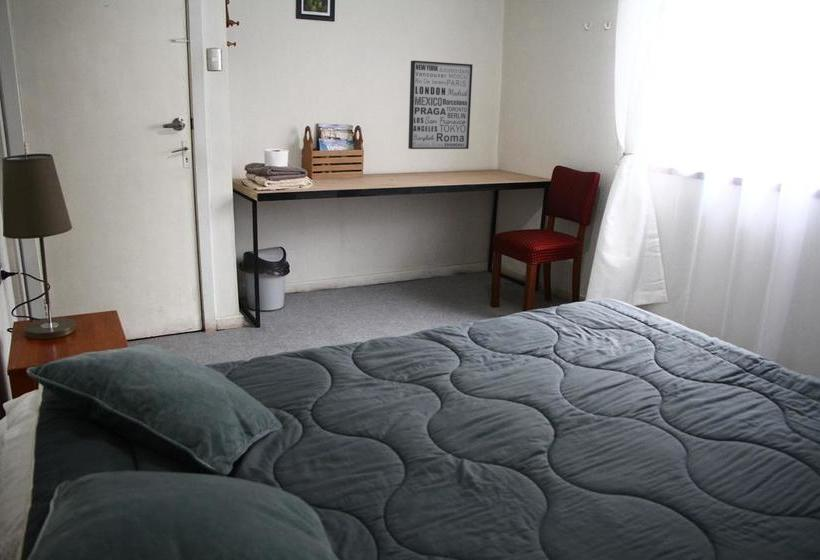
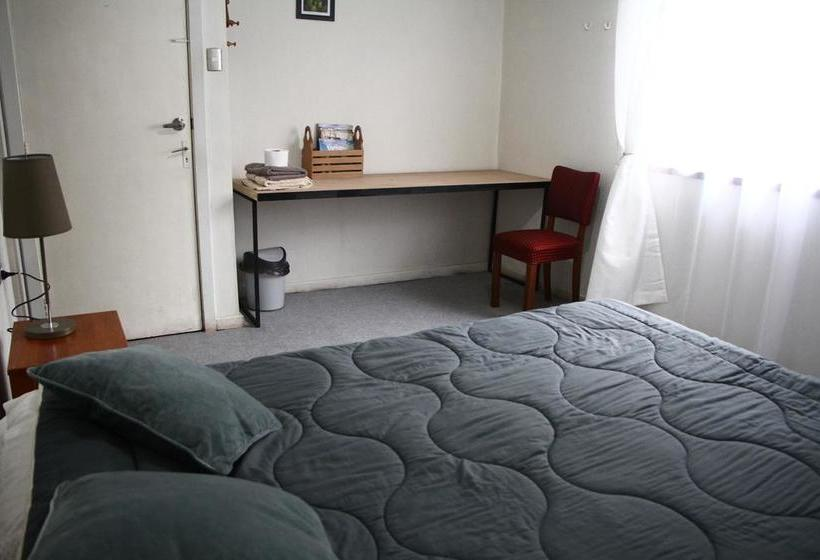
- wall art [407,60,474,150]
